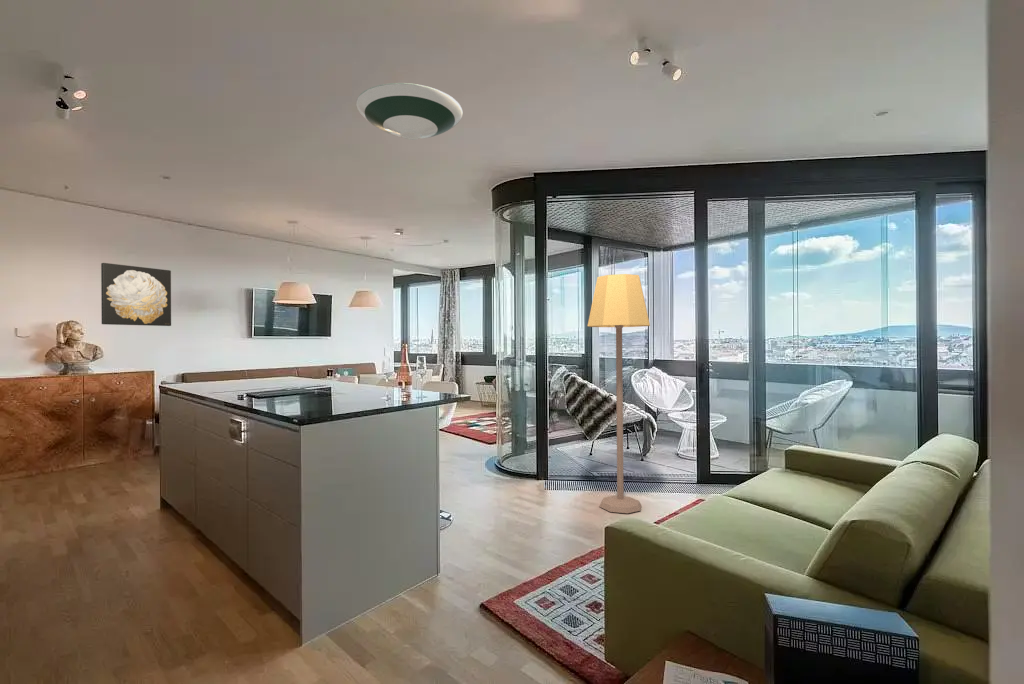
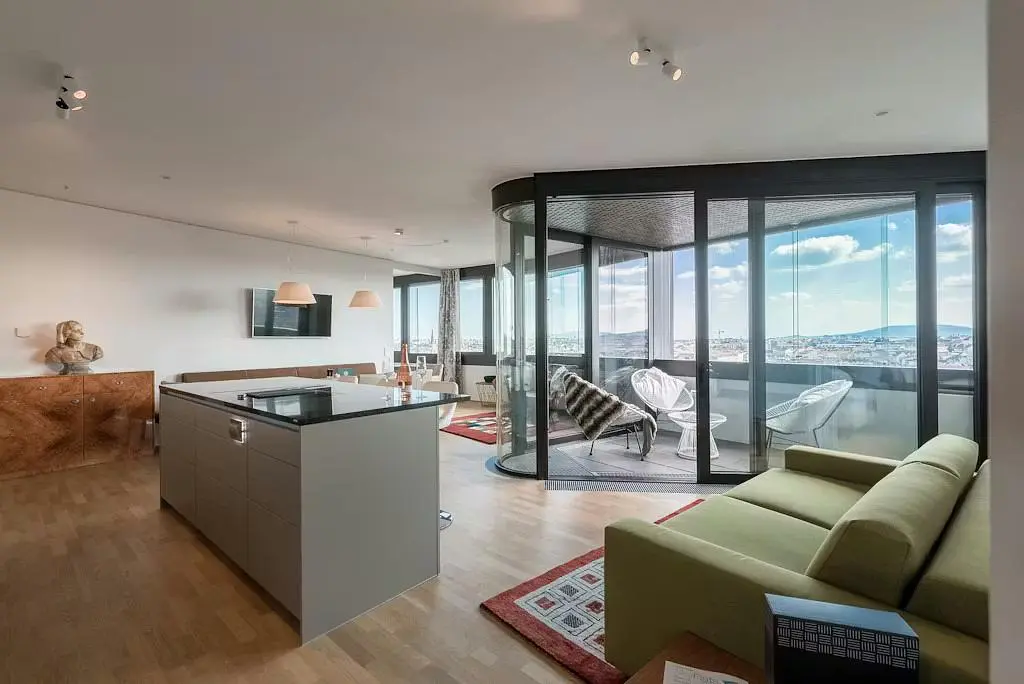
- lamp [587,273,651,514]
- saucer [355,82,463,141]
- wall art [100,262,172,327]
